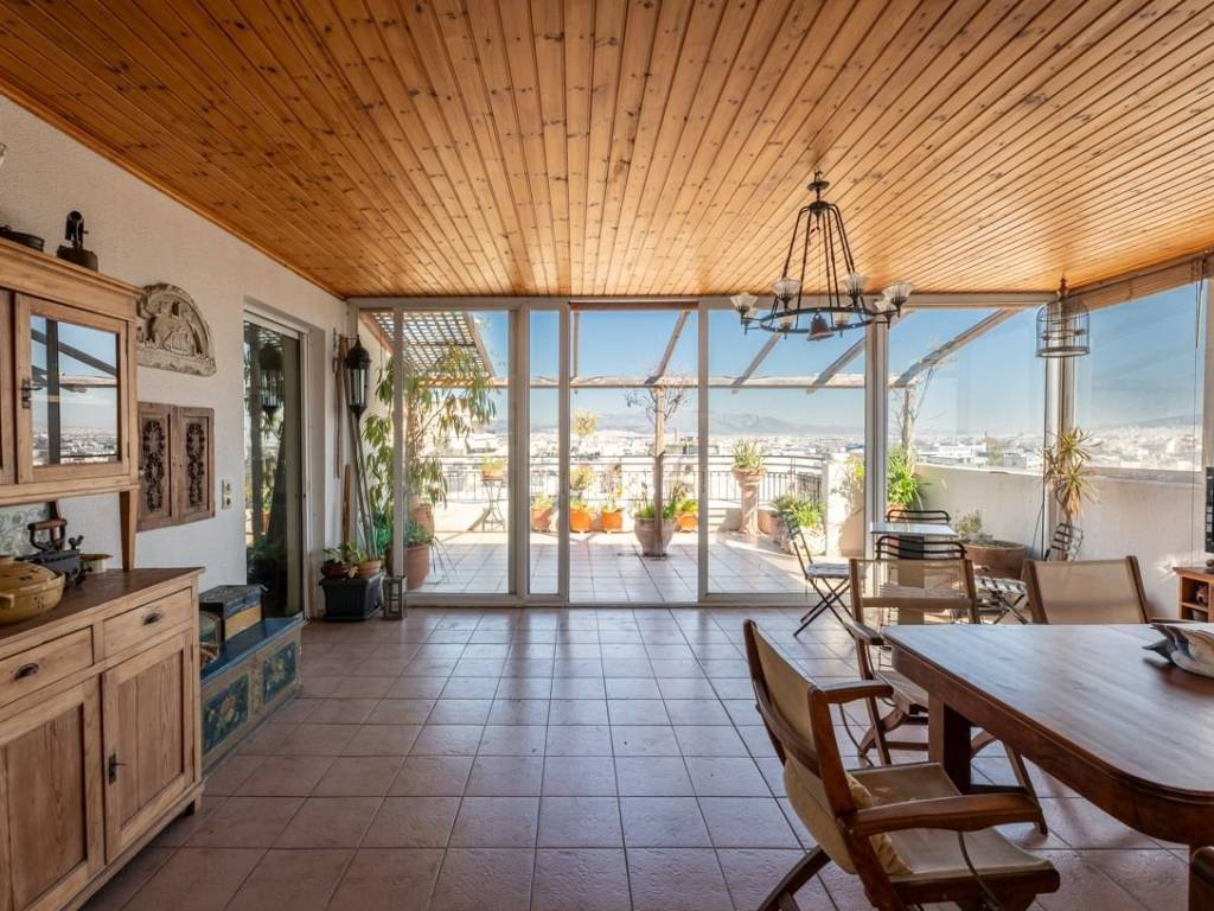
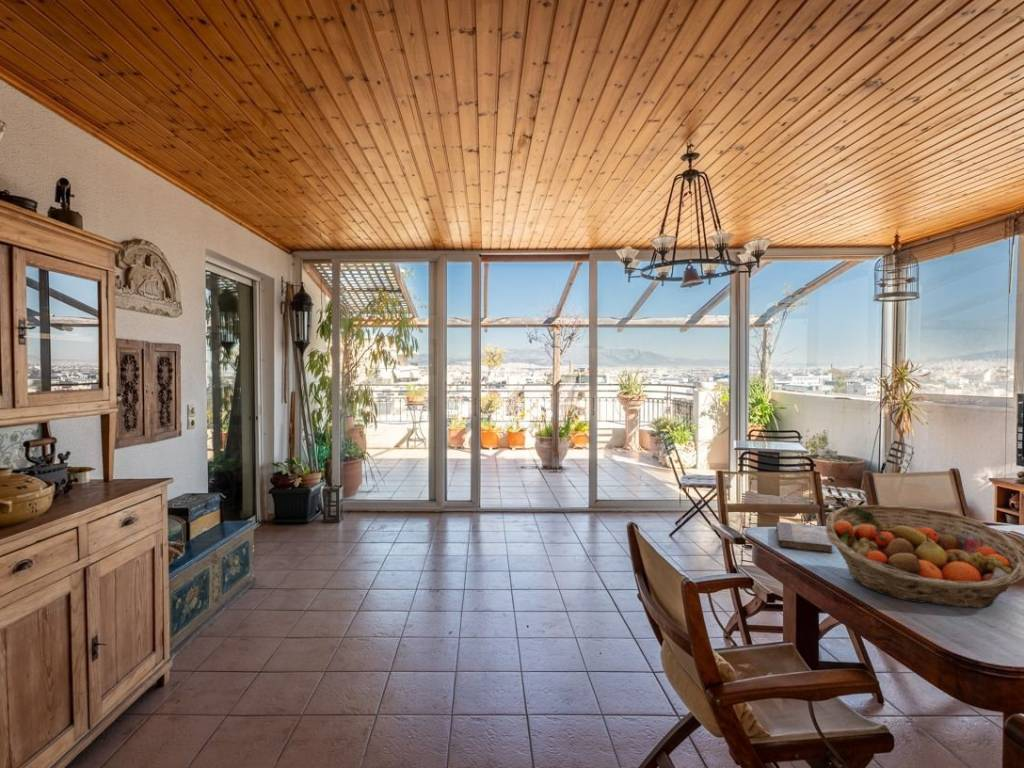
+ book [775,521,834,554]
+ fruit basket [825,504,1024,609]
